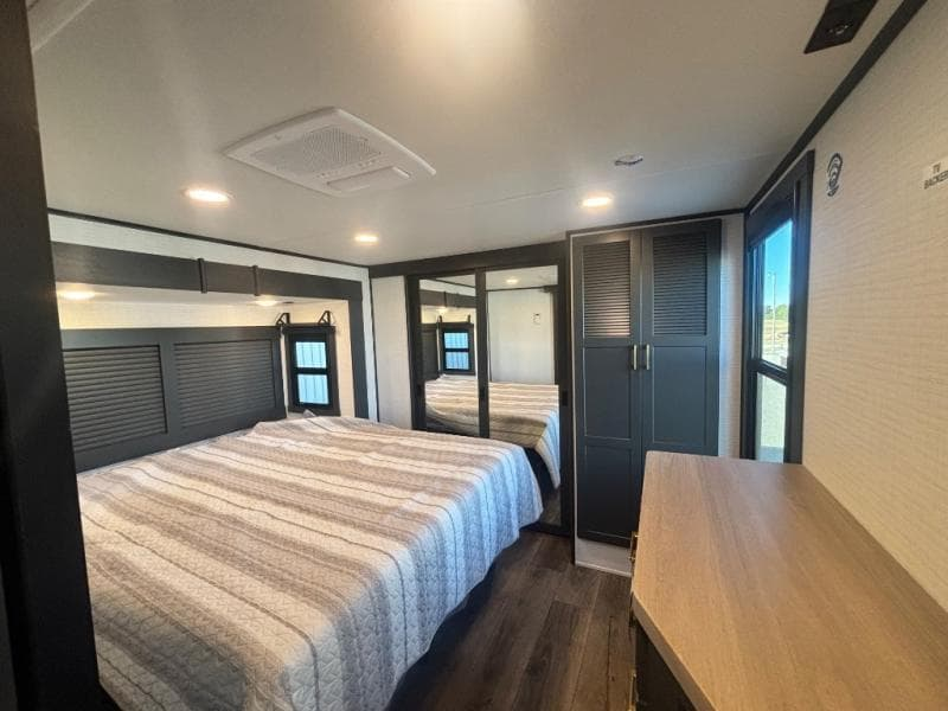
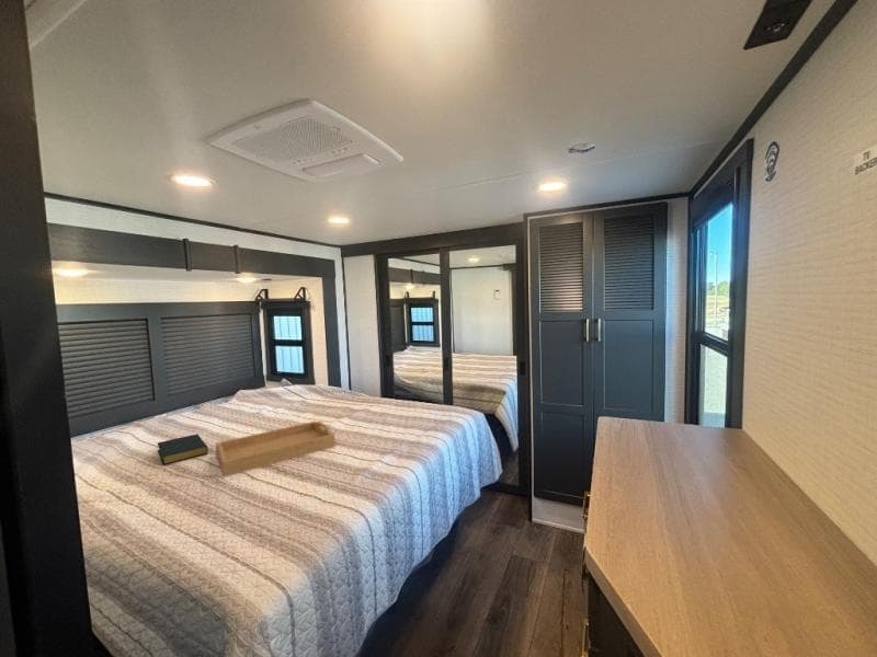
+ hardback book [157,434,209,466]
+ serving tray [215,420,337,479]
